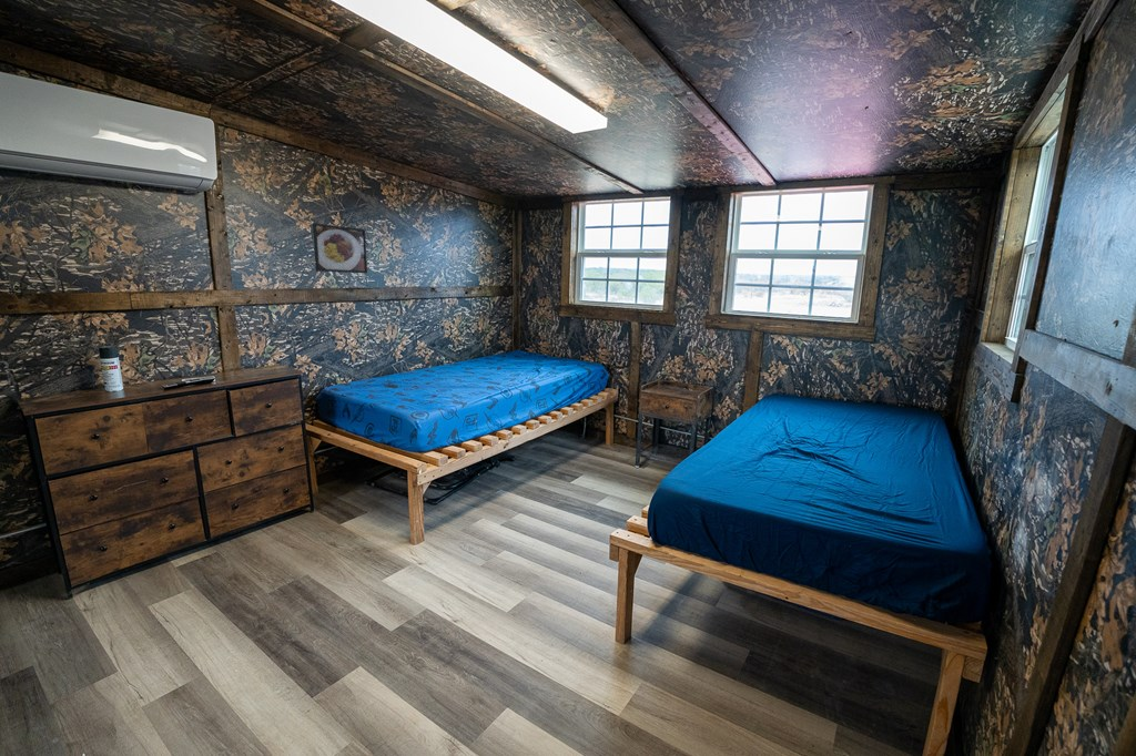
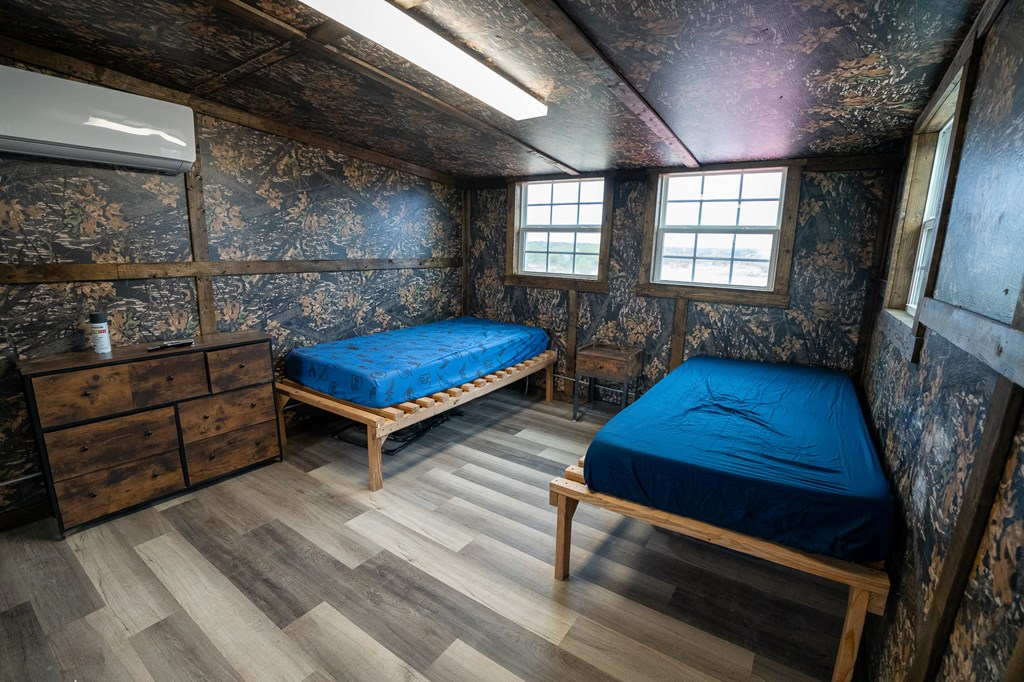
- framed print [312,222,368,274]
